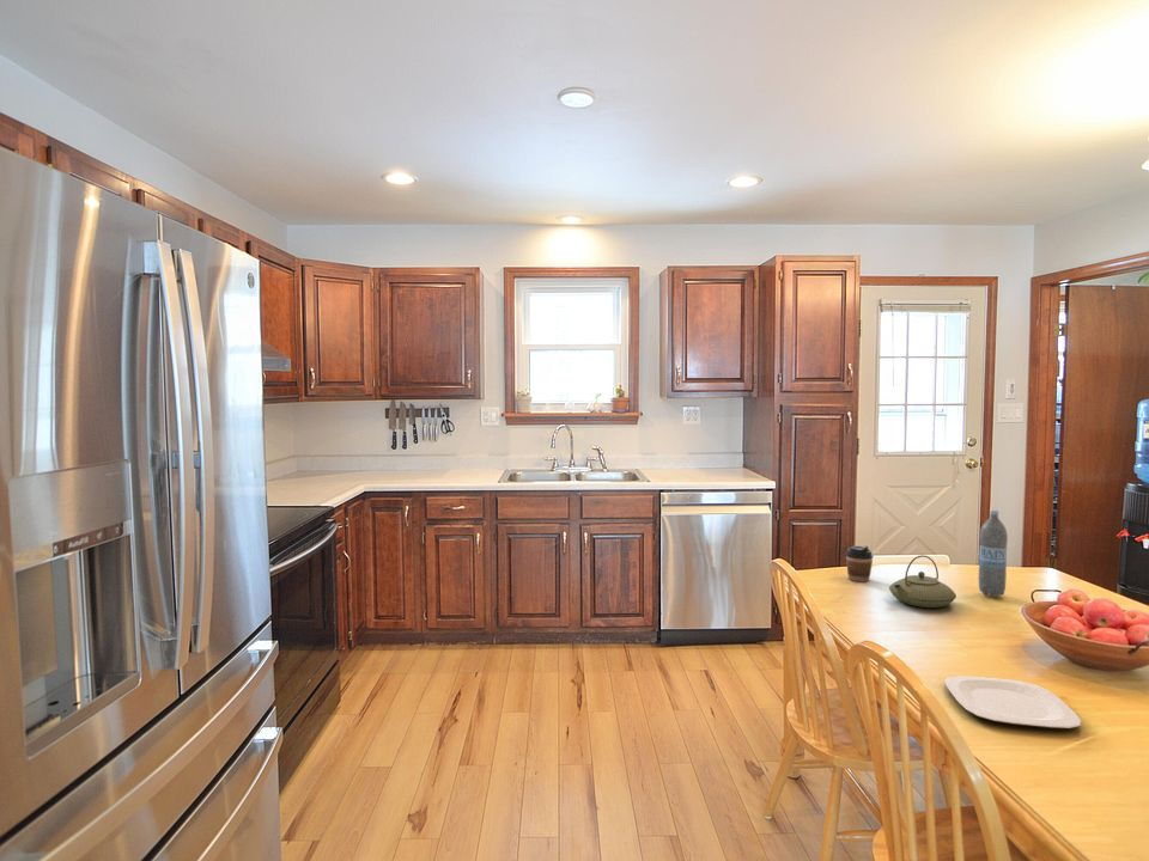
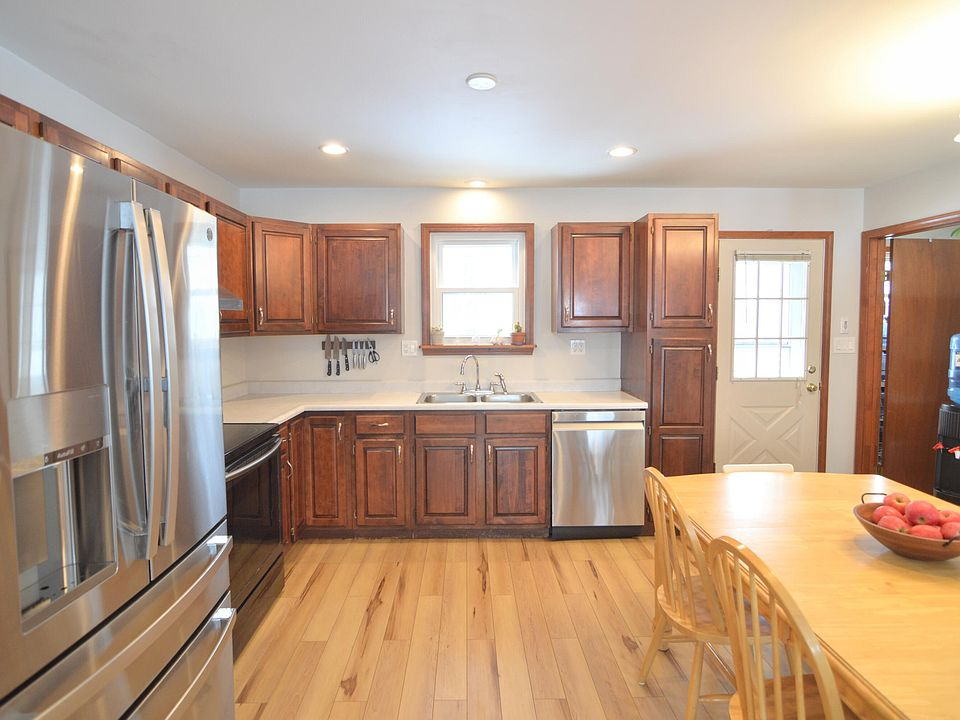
- coffee cup [844,544,875,582]
- teapot [888,554,957,609]
- water bottle [978,508,1009,598]
- plate [943,674,1082,731]
